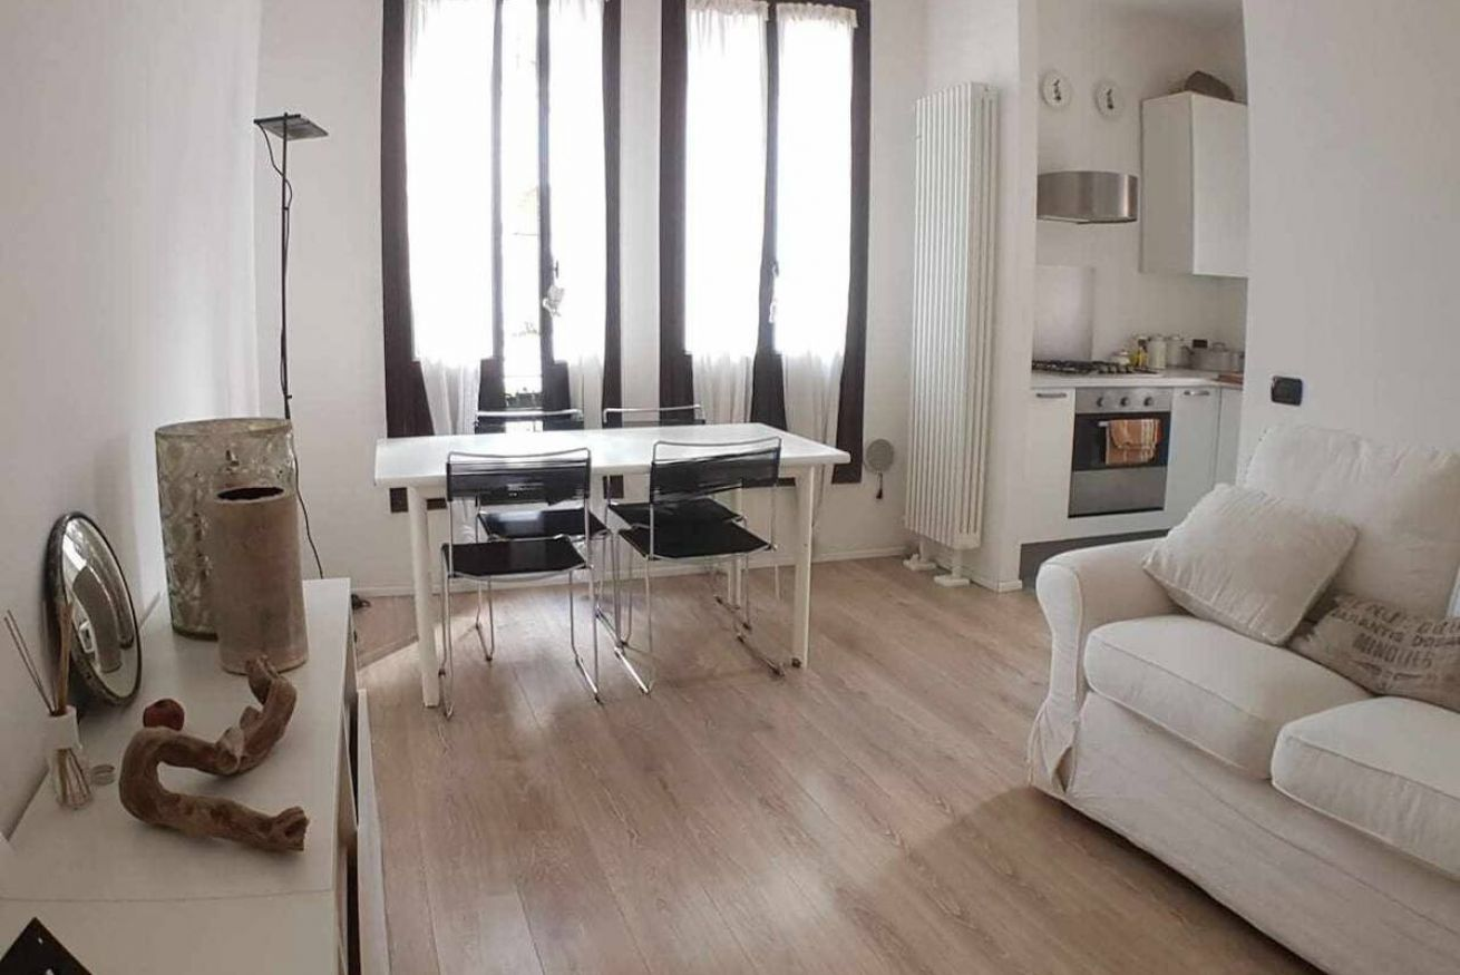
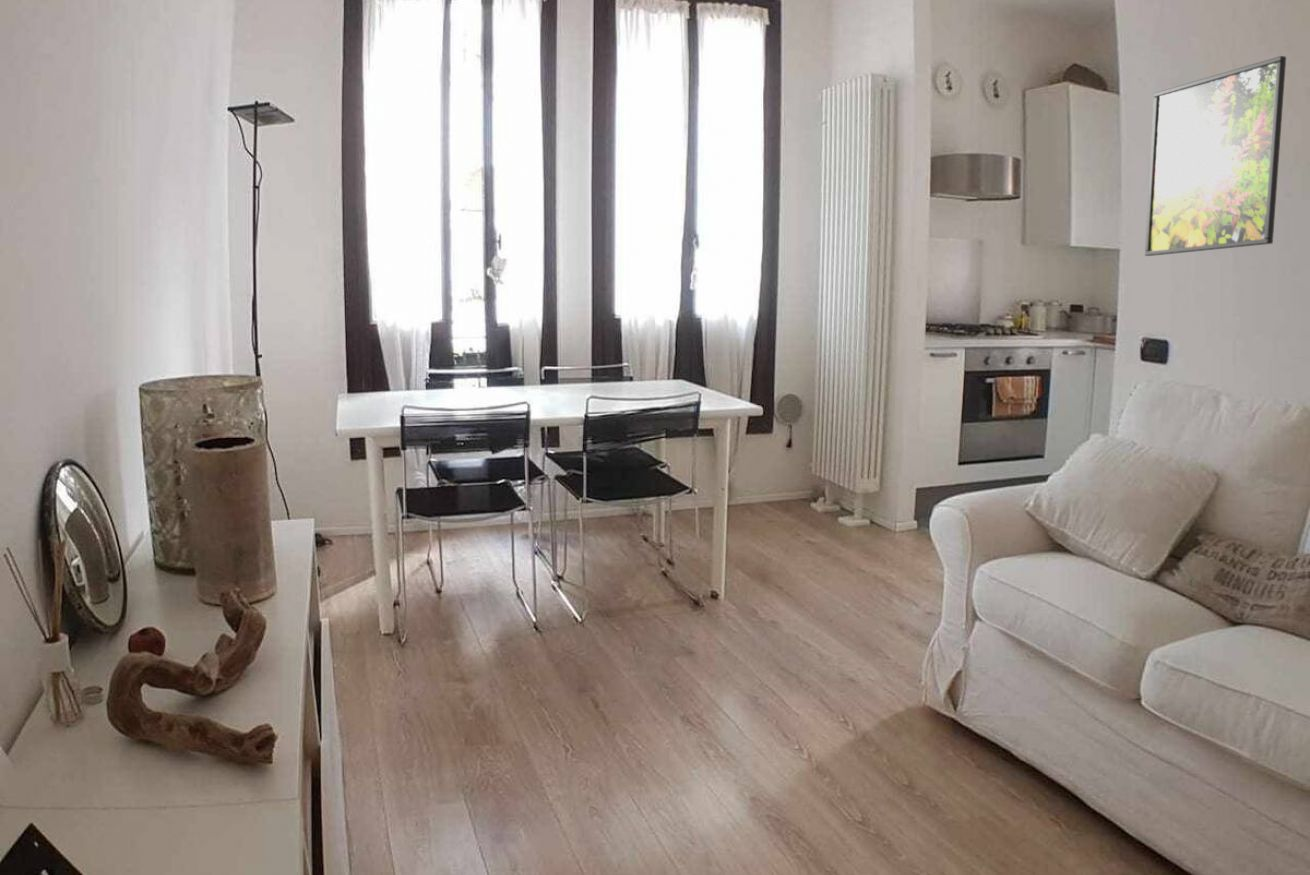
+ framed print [1144,55,1287,257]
